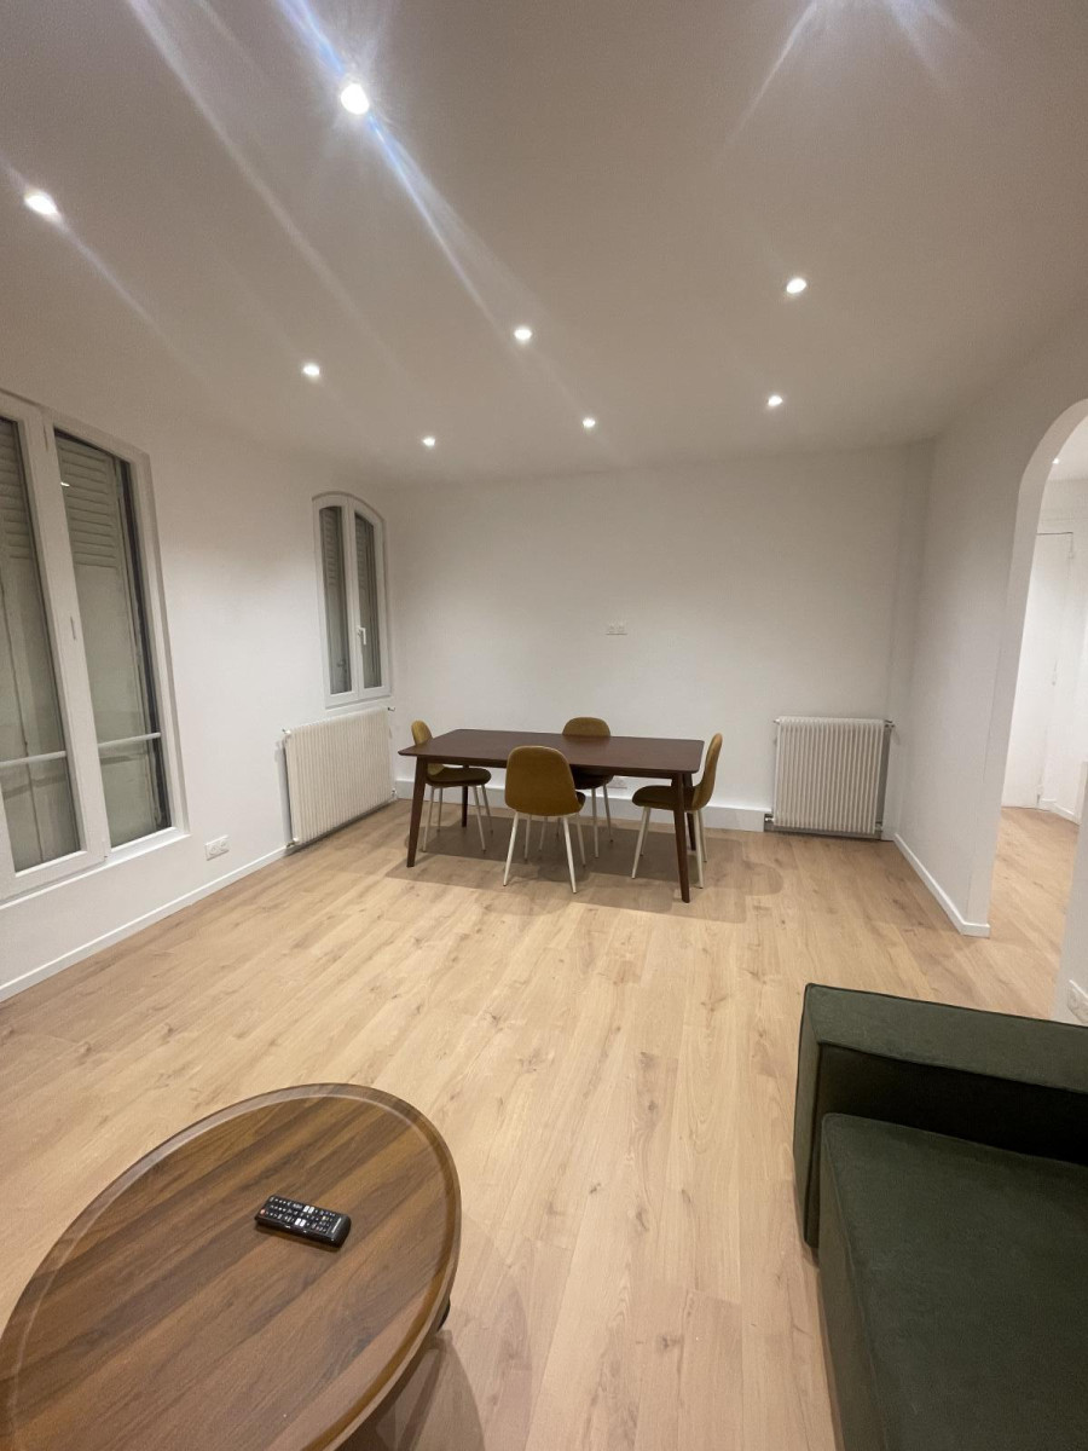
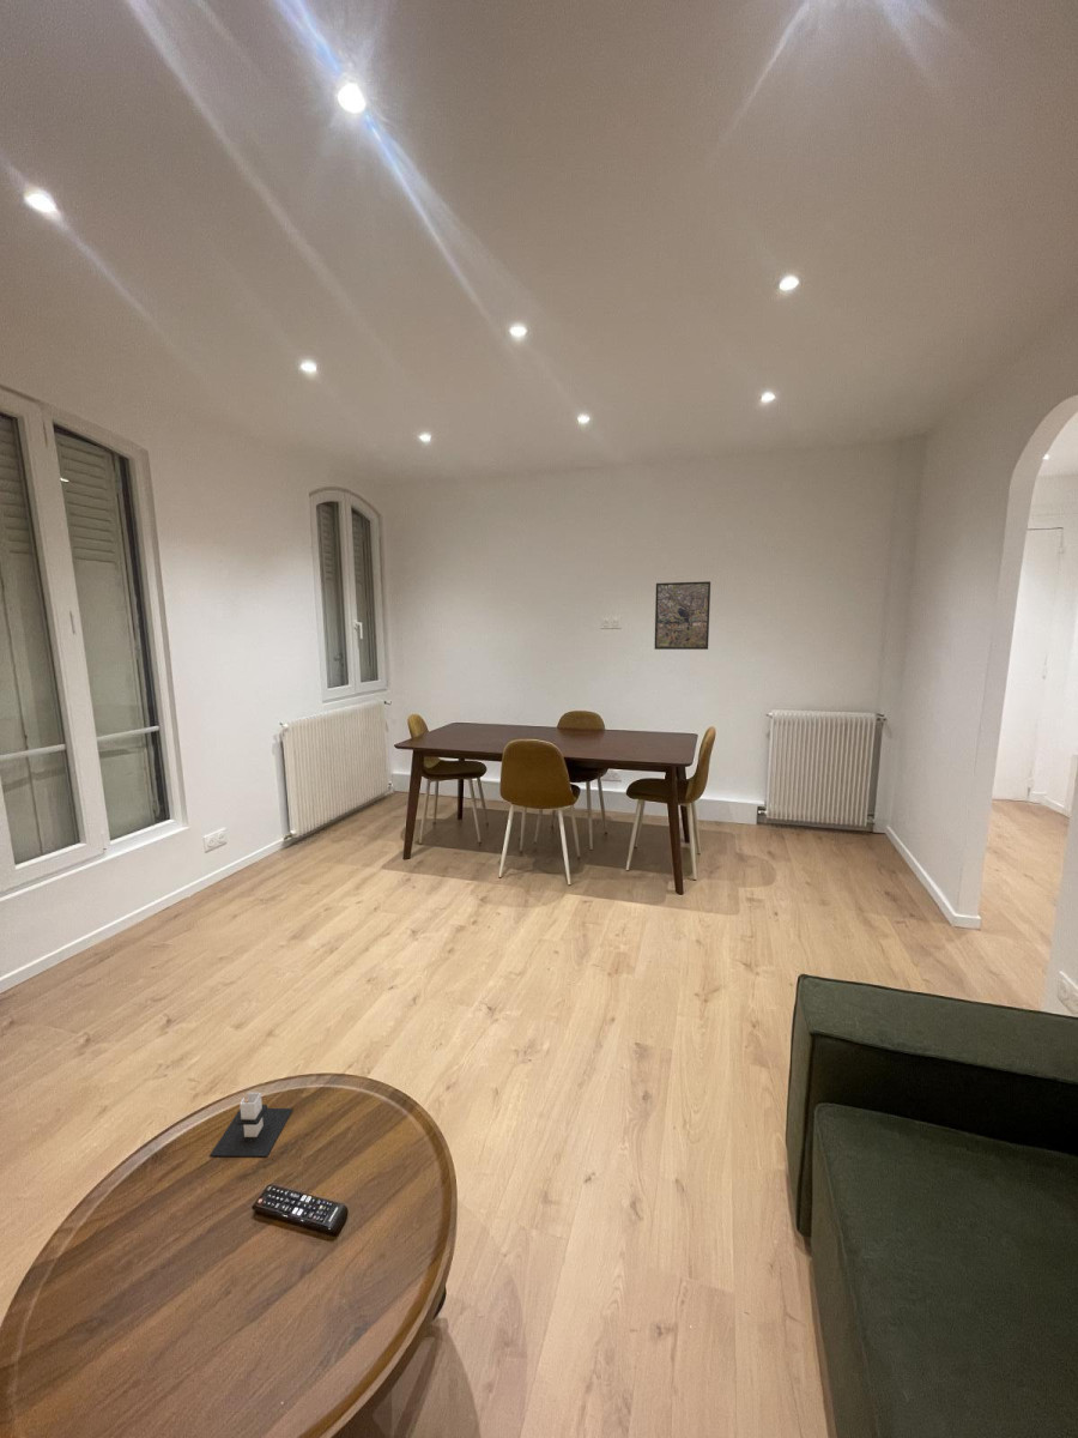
+ architectural model [208,1092,293,1158]
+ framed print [653,580,711,651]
